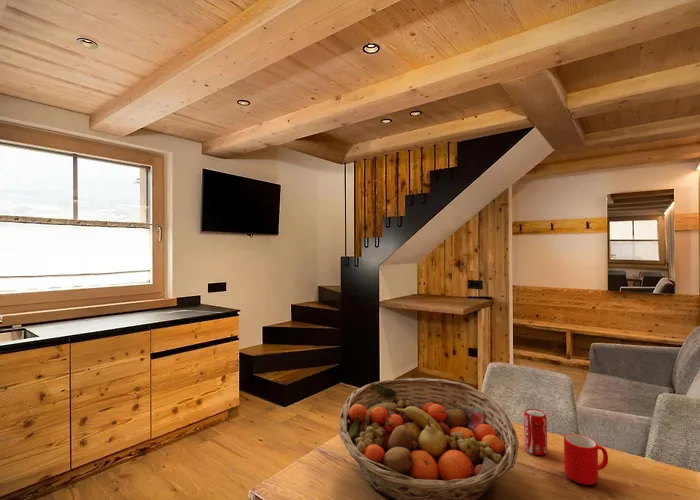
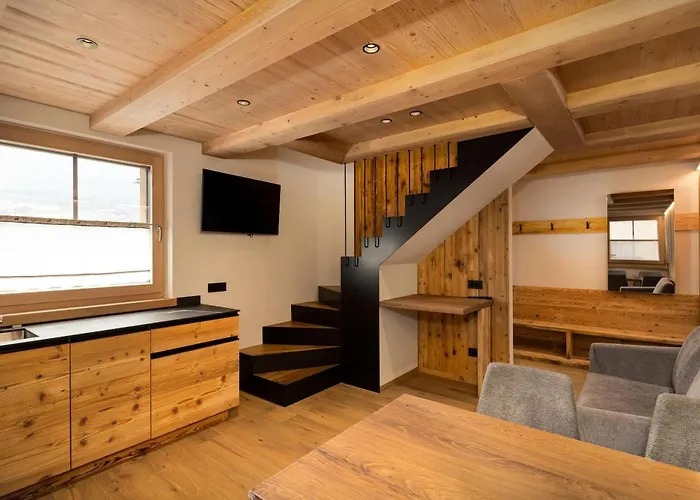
- beverage can [523,408,548,456]
- fruit basket [338,377,520,500]
- cup [563,433,609,486]
